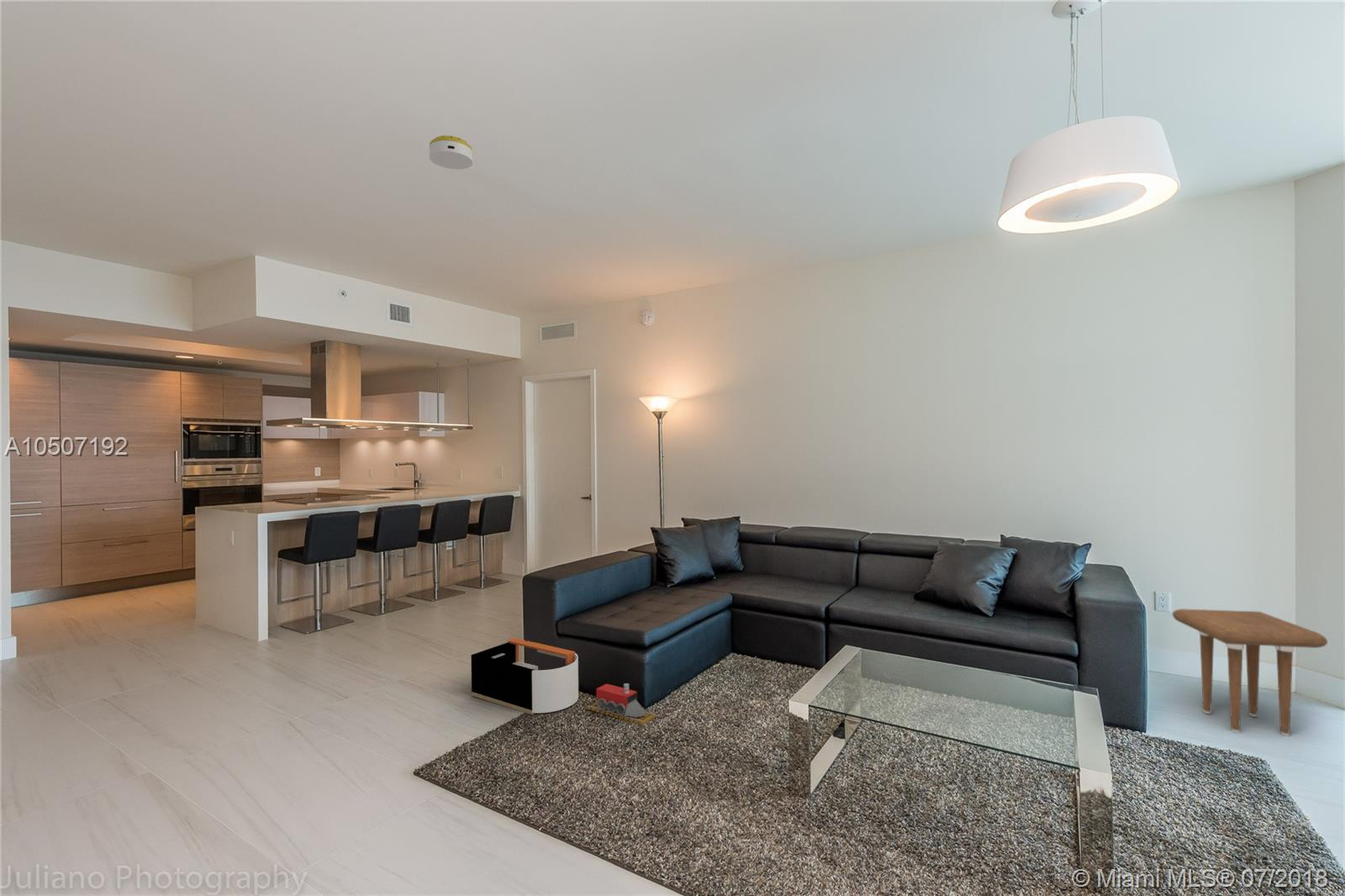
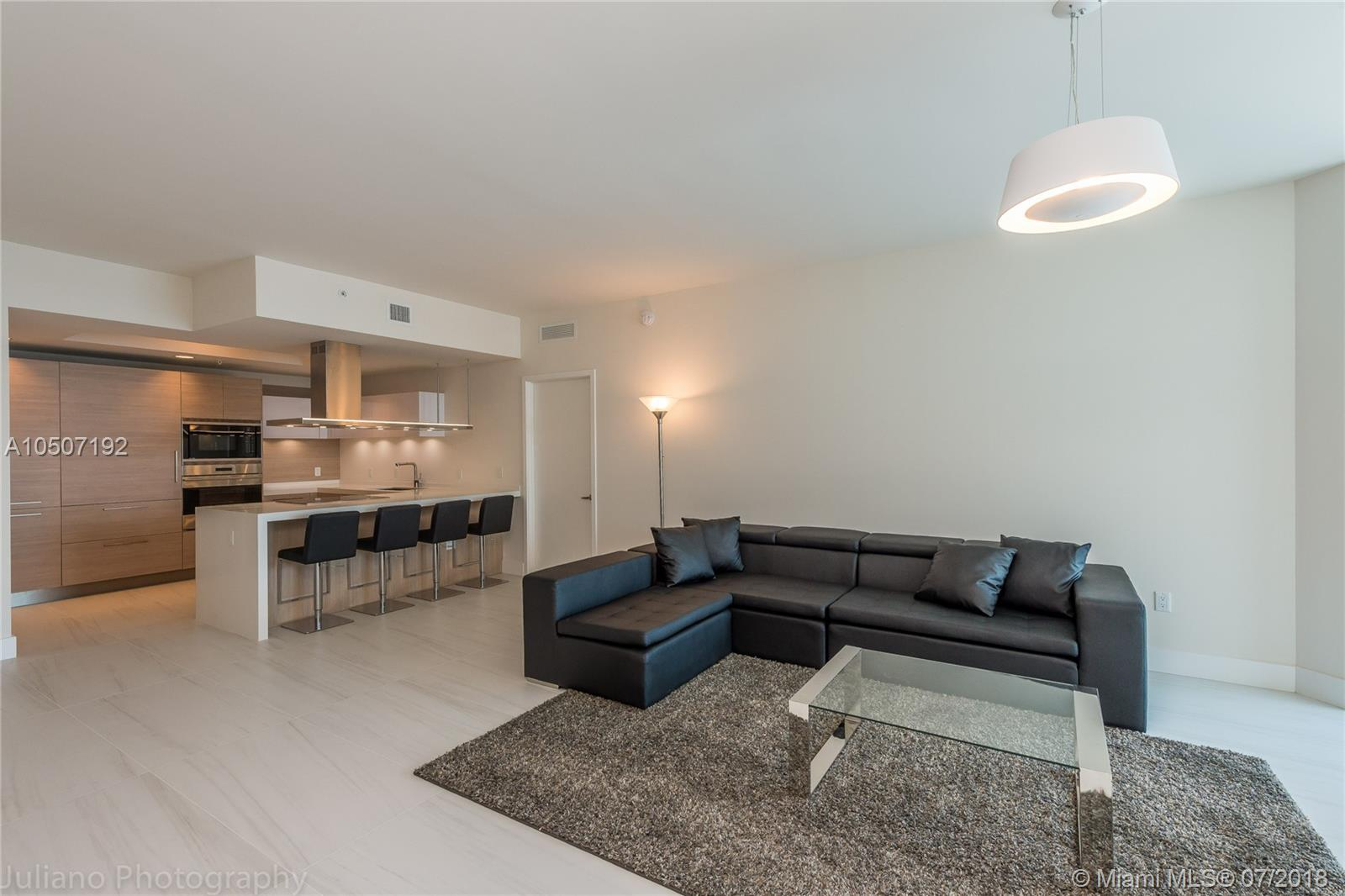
- smoke detector [429,134,473,170]
- side table [1172,609,1328,737]
- toy train [586,683,657,726]
- storage bin [470,637,579,715]
